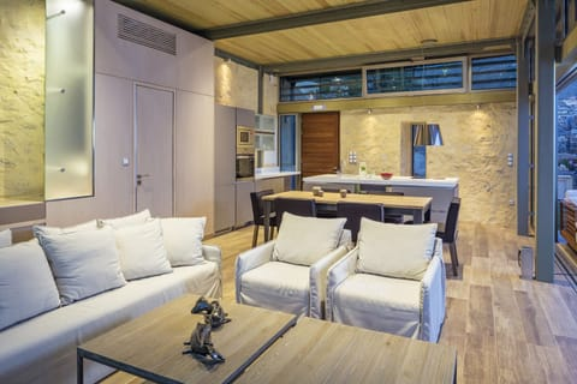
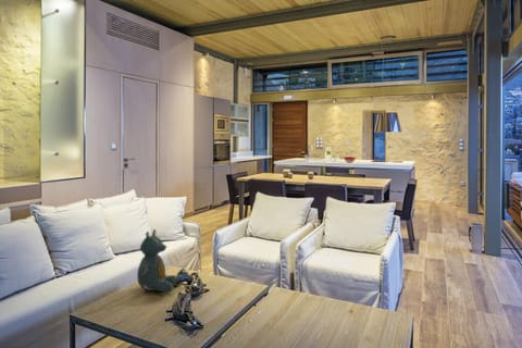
+ teddy bear [136,228,182,294]
